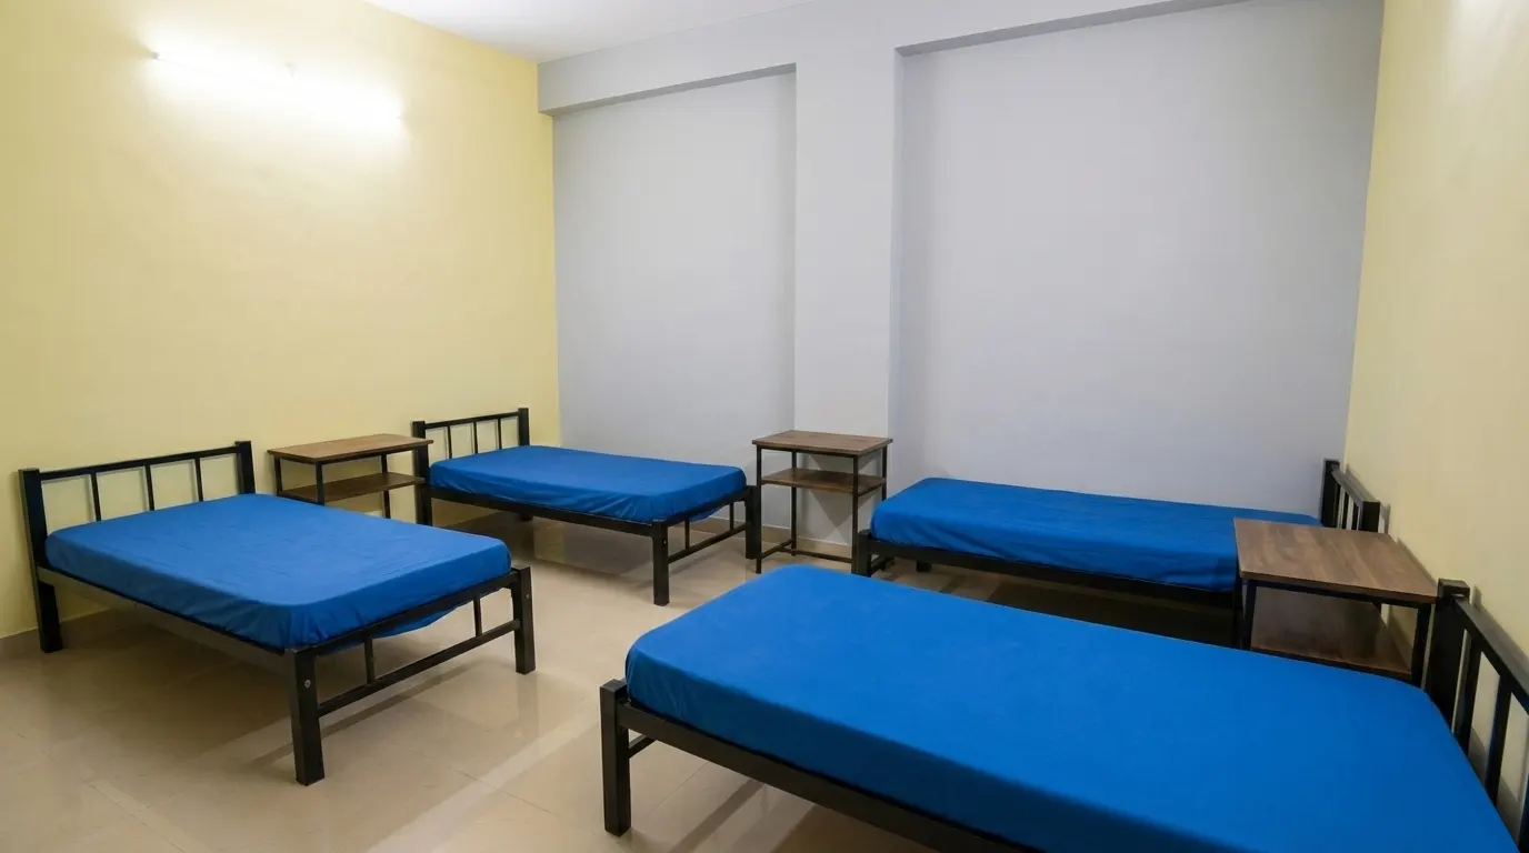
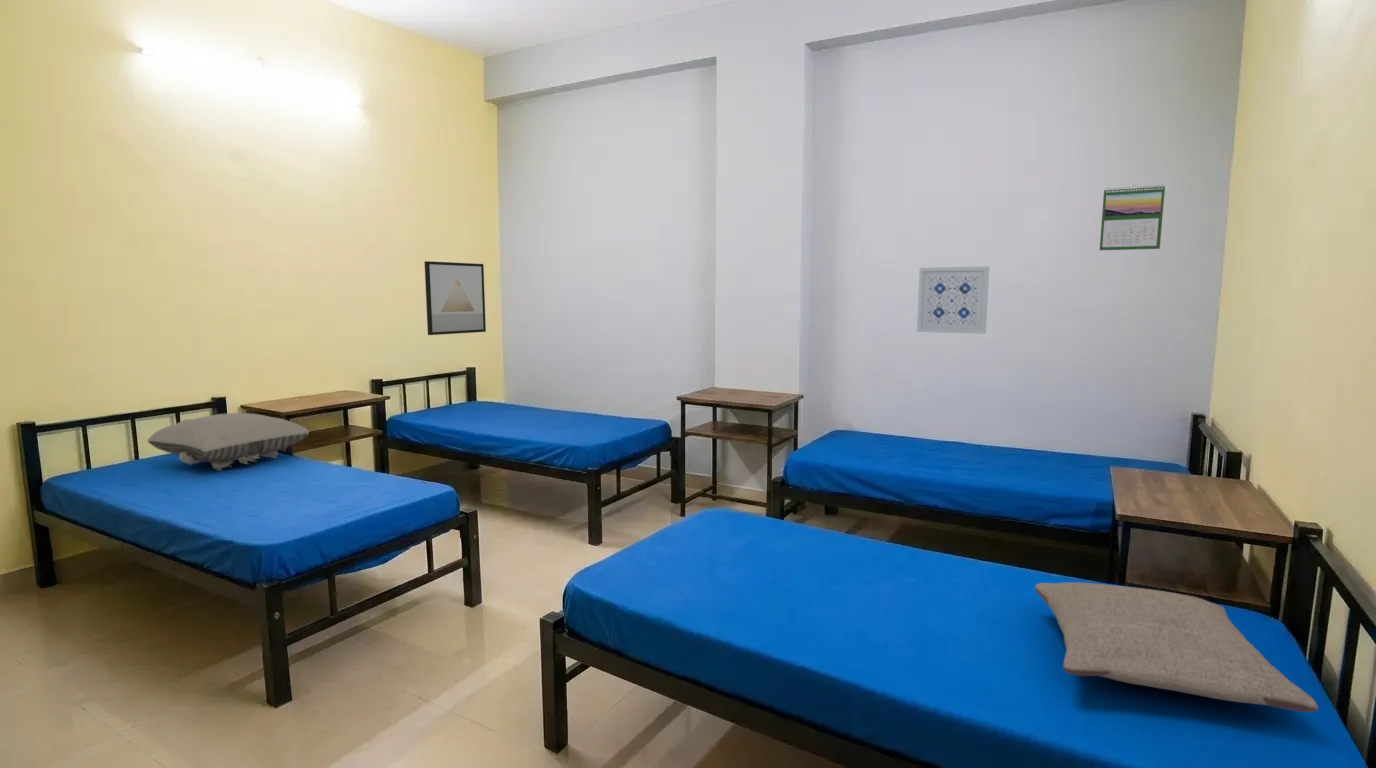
+ pillow [146,412,310,472]
+ wall art [916,266,990,335]
+ wall art [423,260,487,336]
+ pillow [1034,581,1319,713]
+ calendar [1099,184,1166,251]
